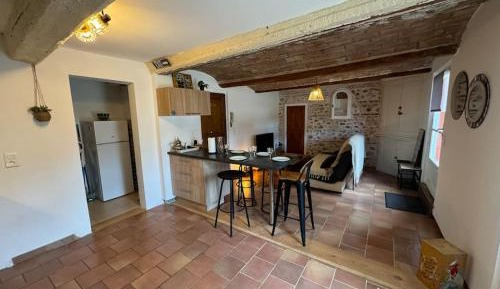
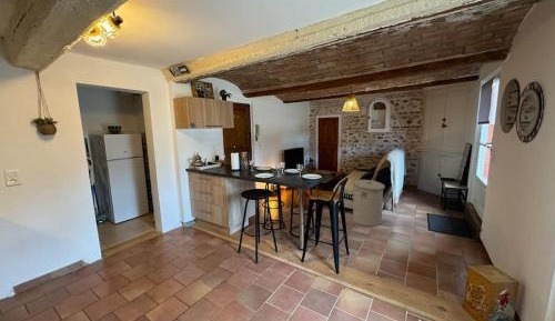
+ can [352,179,386,227]
